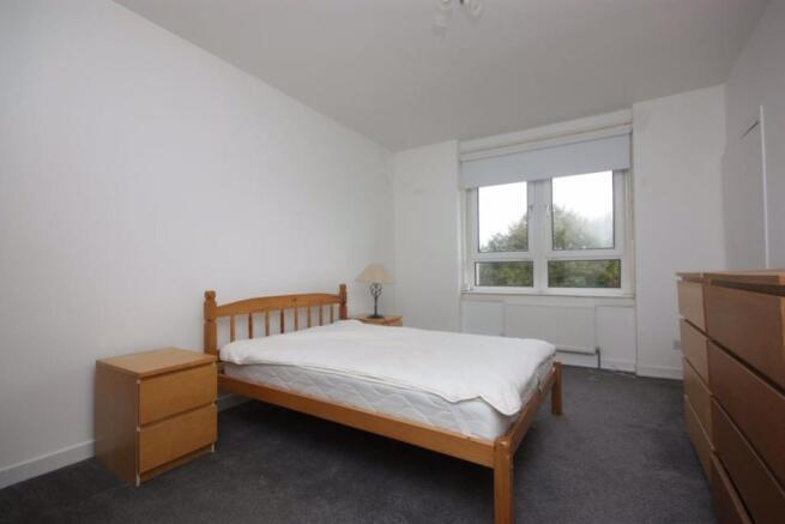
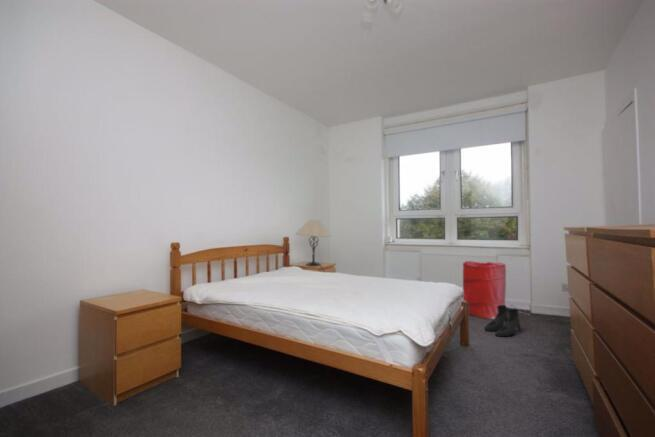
+ laundry hamper [462,260,507,320]
+ boots [483,305,522,337]
